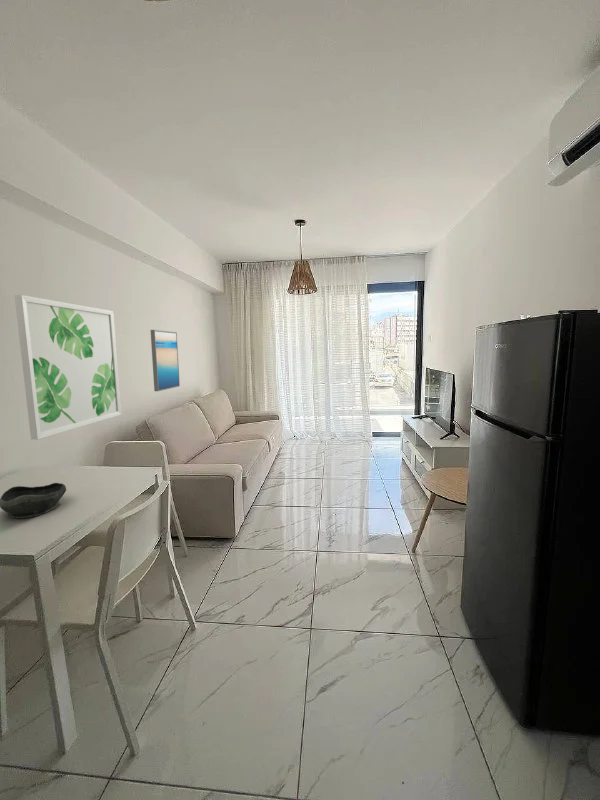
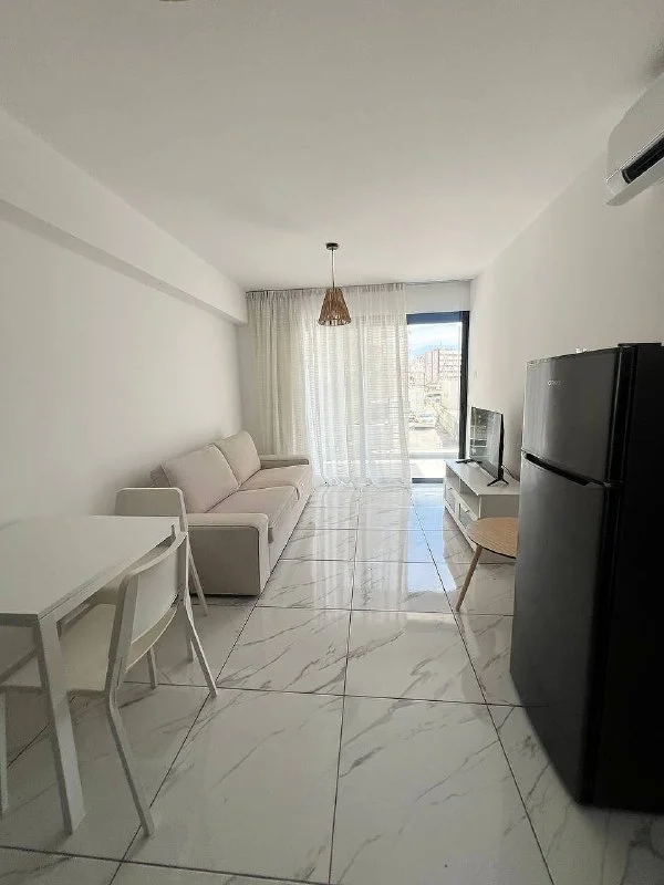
- bowl [0,482,67,519]
- wall art [14,294,122,441]
- wall art [150,329,181,392]
